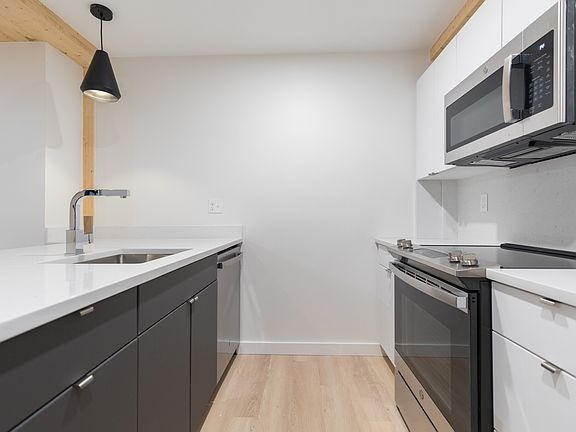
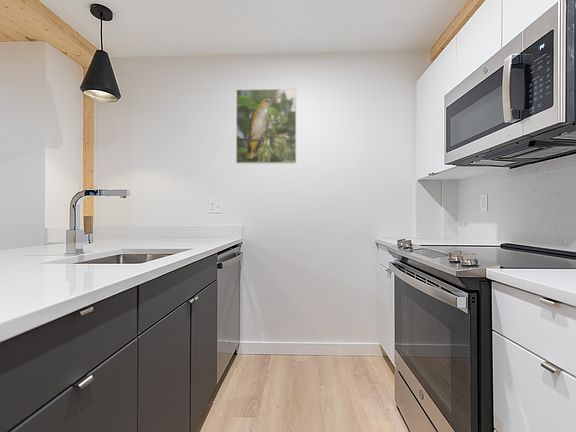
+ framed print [235,88,297,165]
